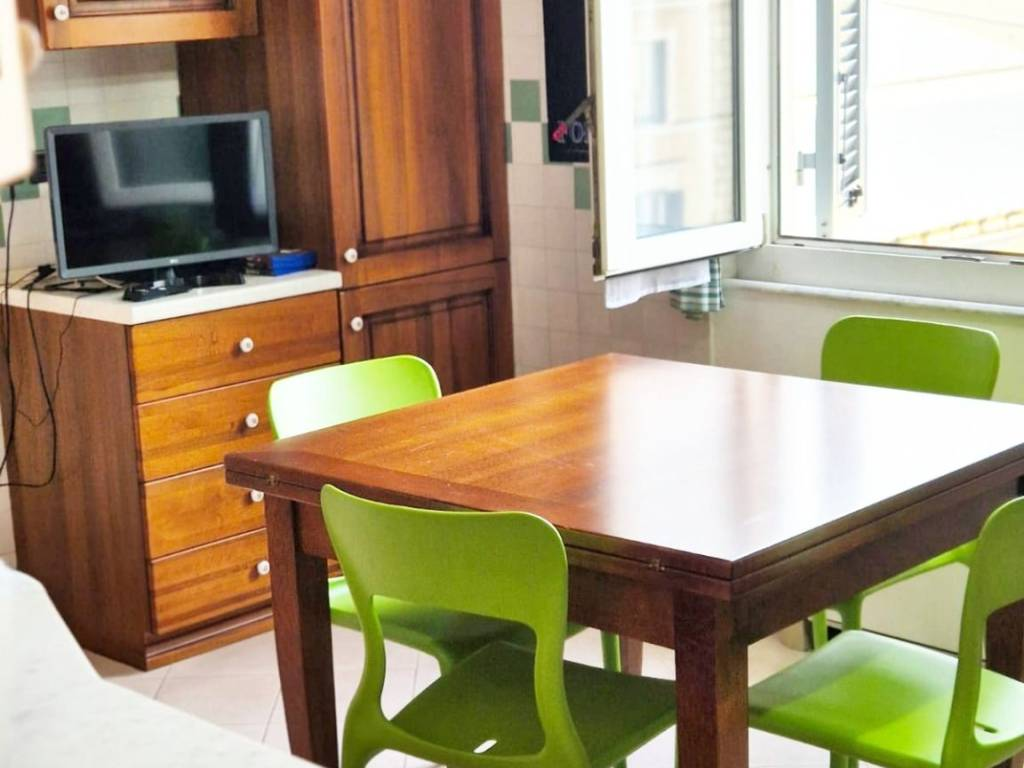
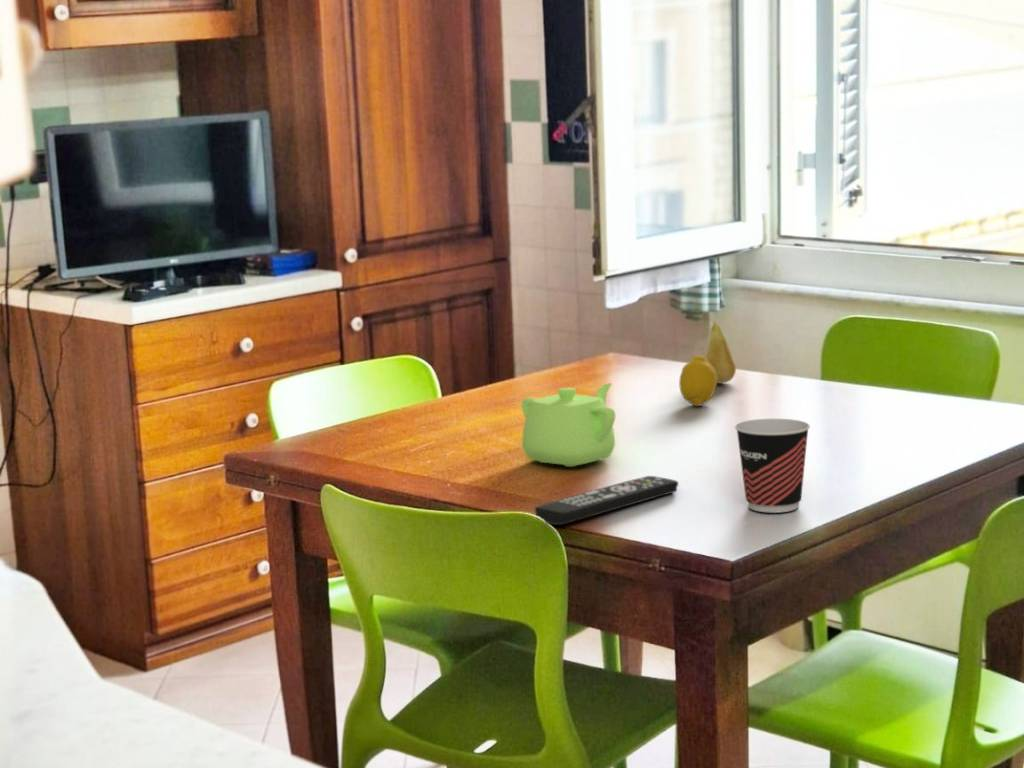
+ teapot [520,382,616,468]
+ fruit [705,322,737,384]
+ remote control [534,475,679,526]
+ fruit [678,354,718,407]
+ cup [734,418,811,514]
